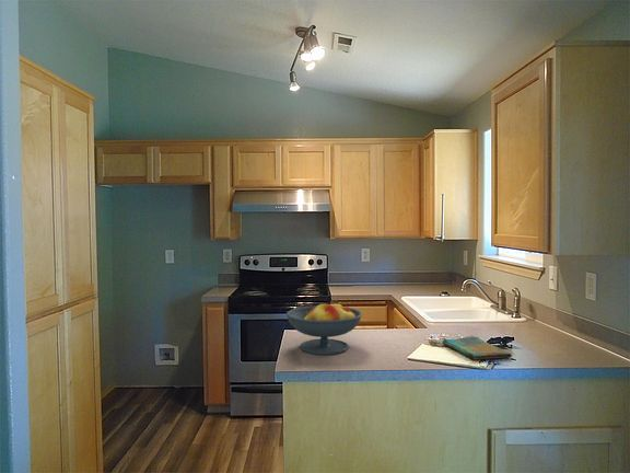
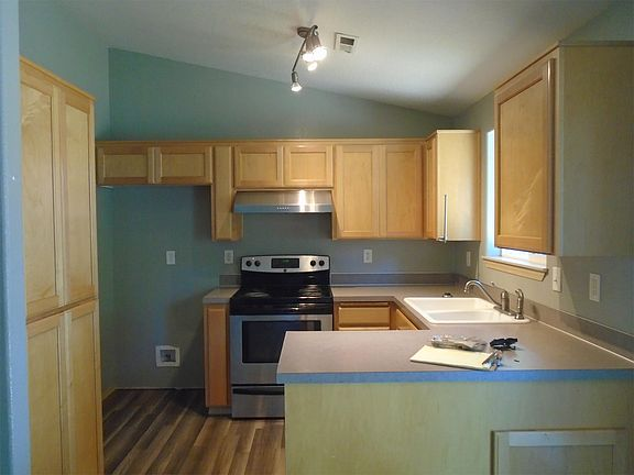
- fruit bowl [285,300,363,356]
- dish towel [441,335,513,360]
